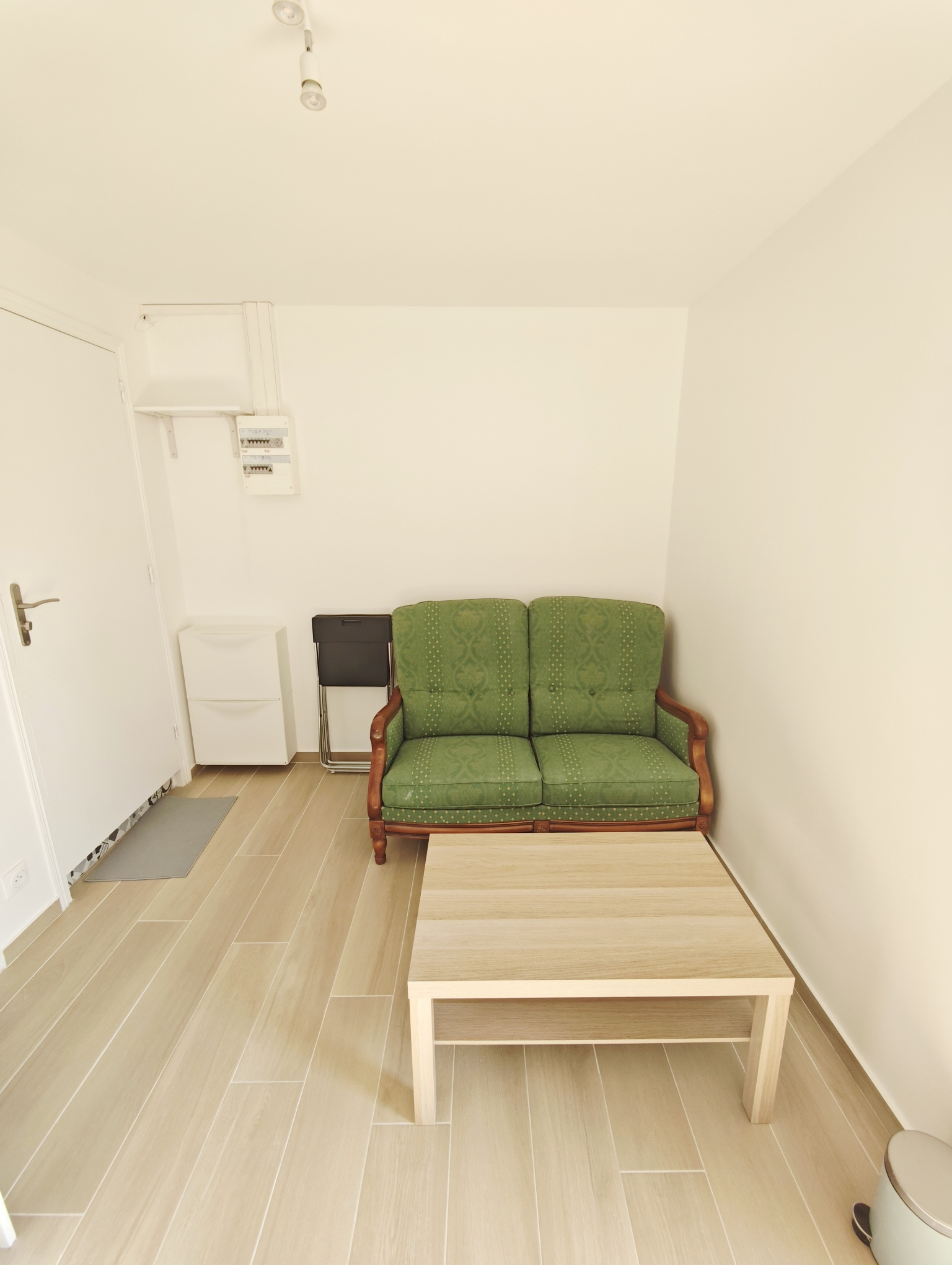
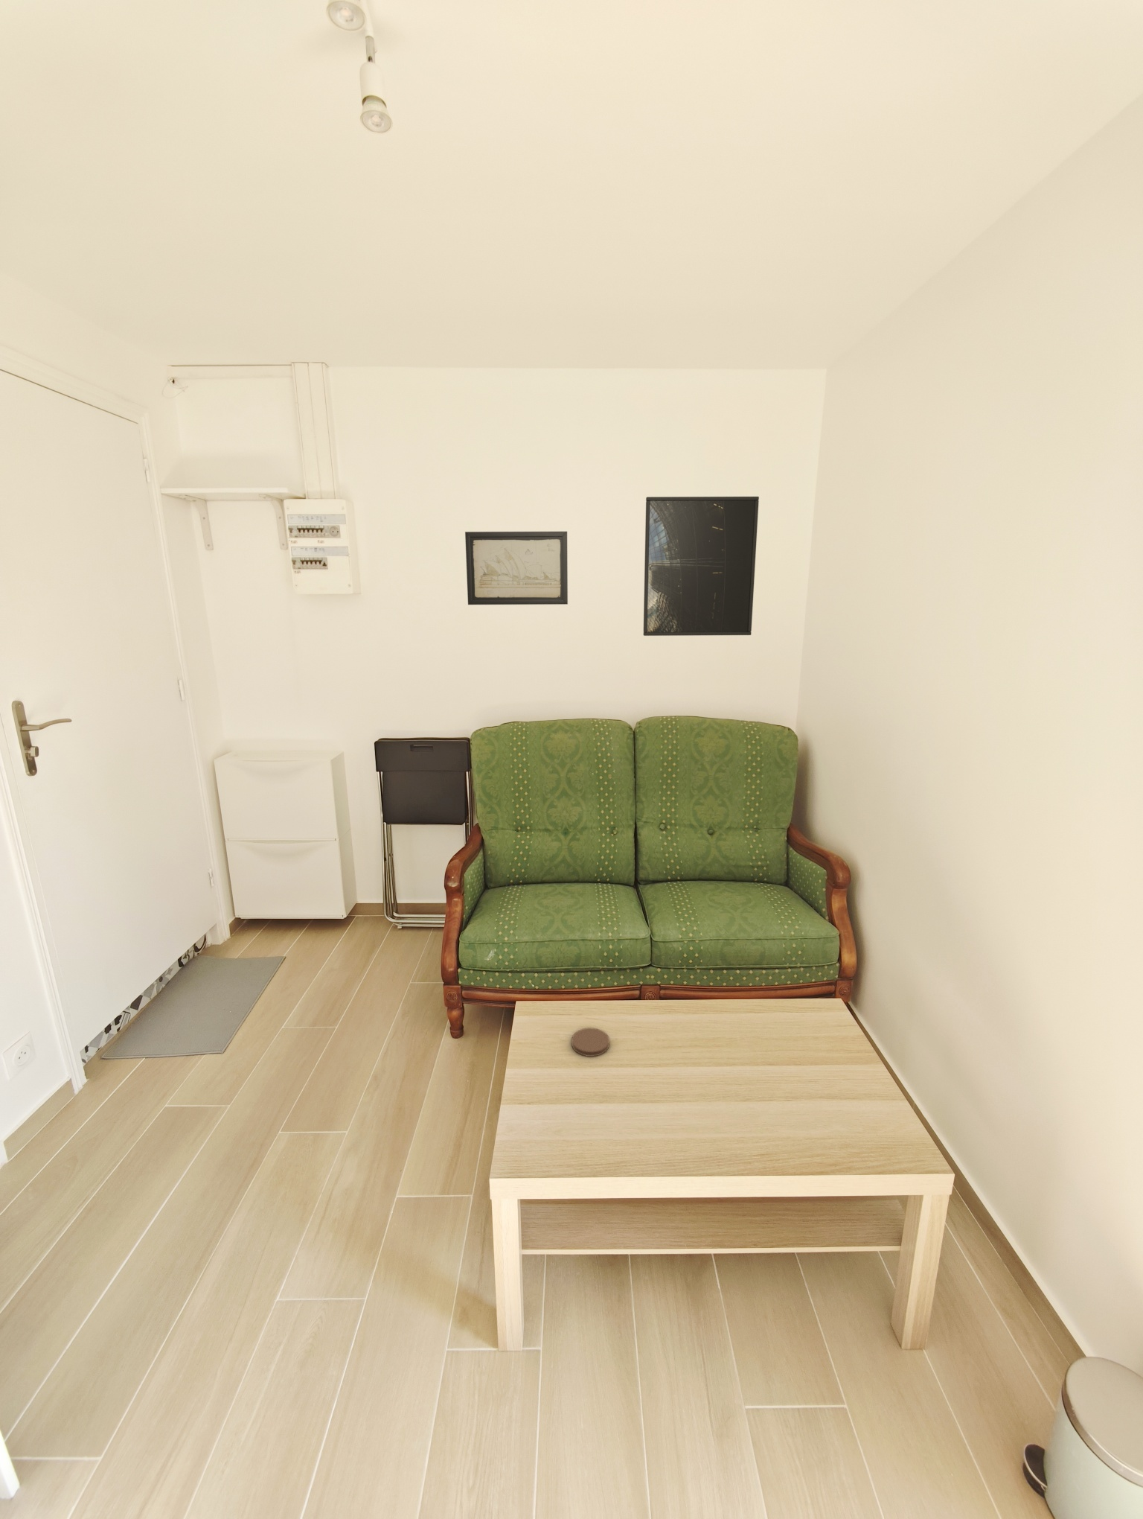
+ wall art [465,531,569,605]
+ coaster [570,1027,610,1058]
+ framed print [644,496,760,636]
